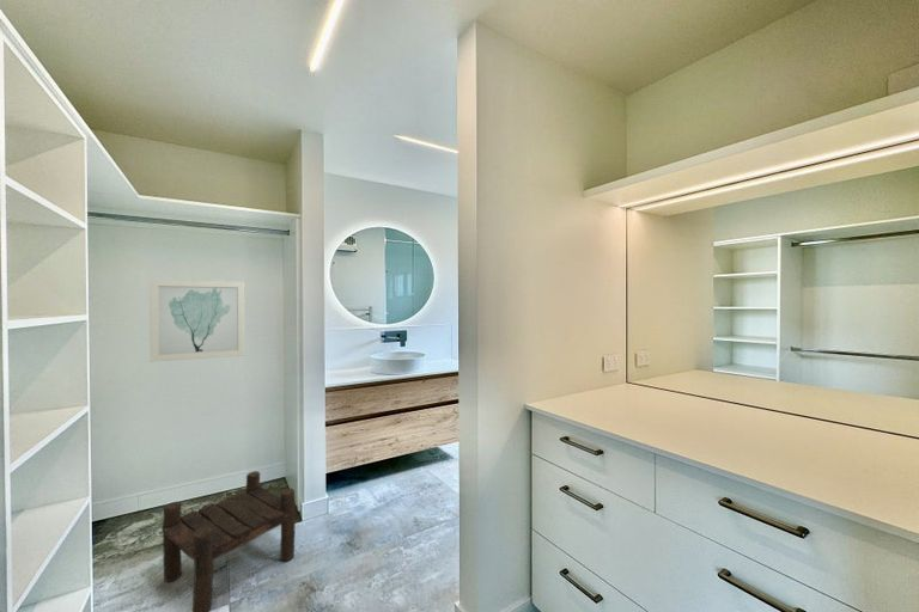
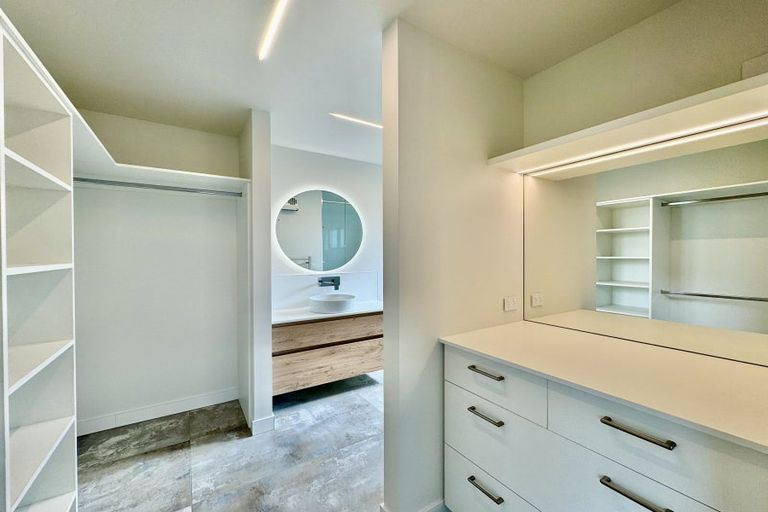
- stool [160,470,299,612]
- wall art [148,279,247,363]
